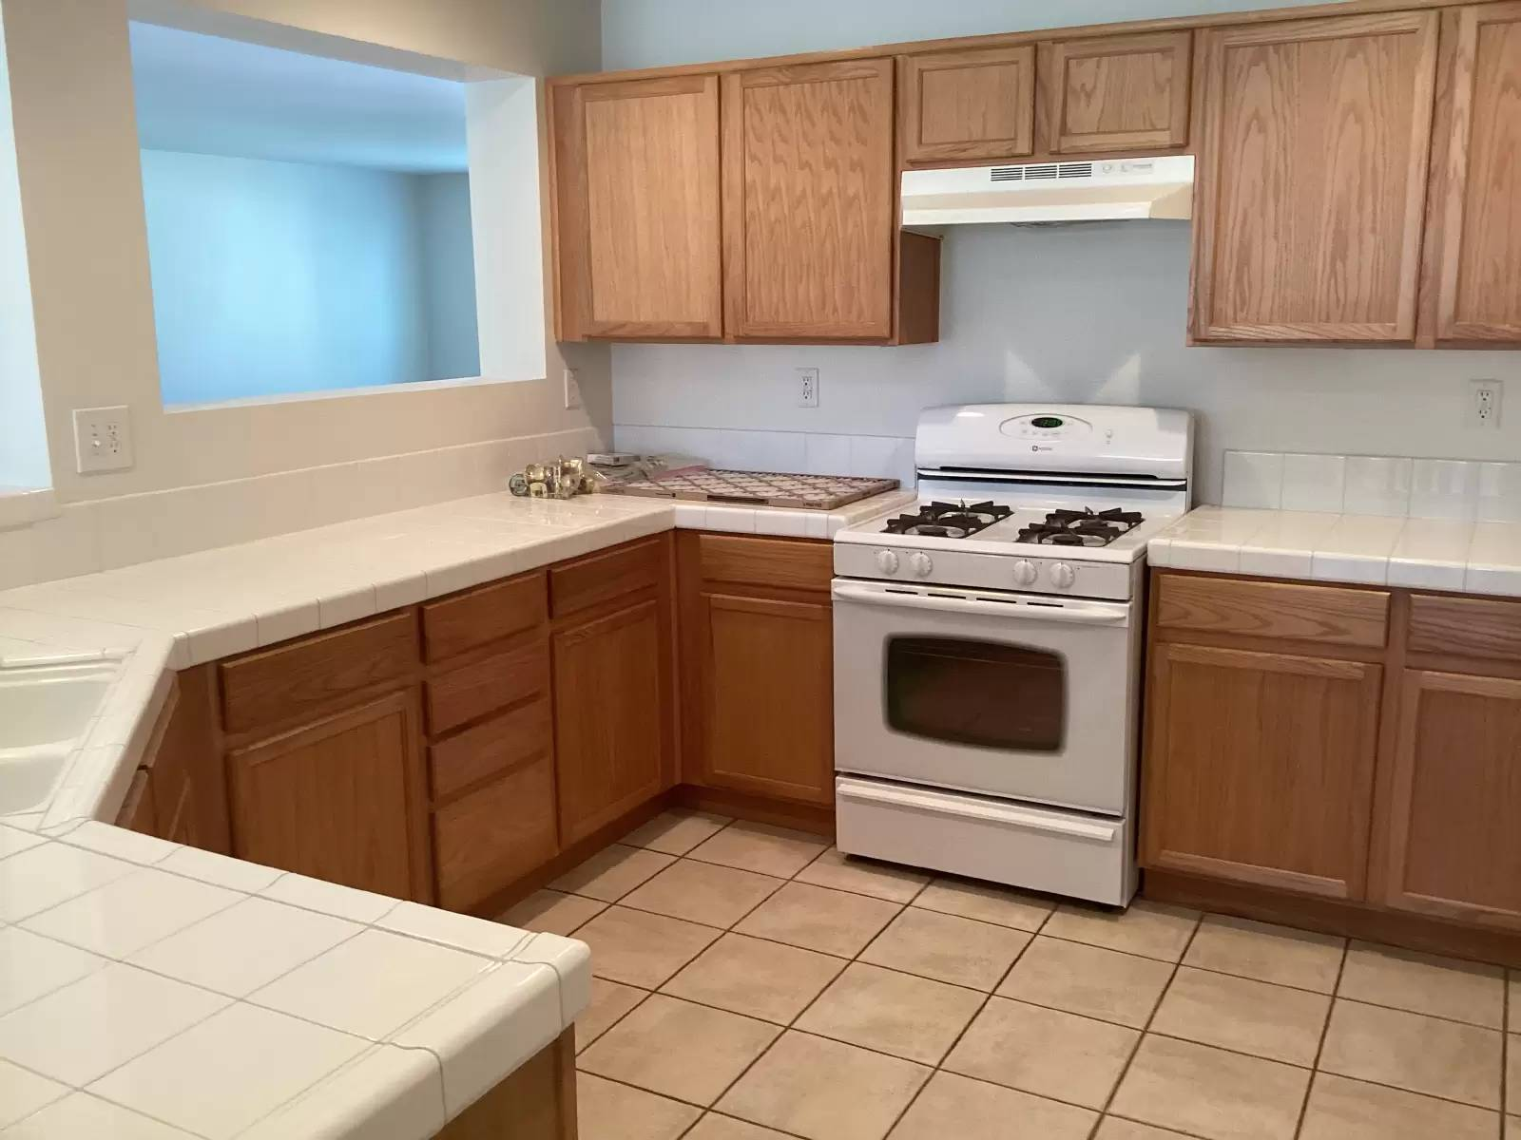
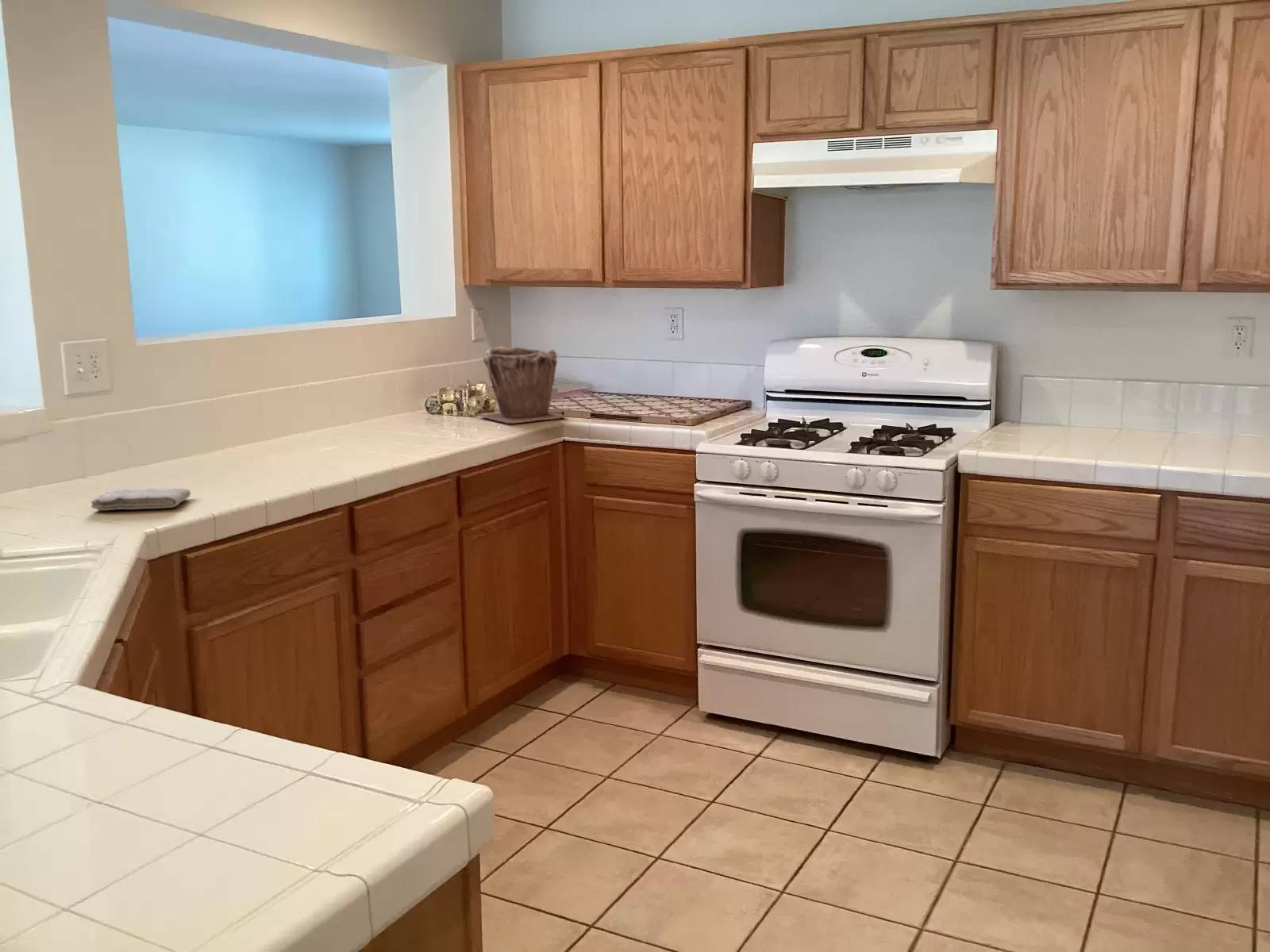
+ plant pot [477,346,567,424]
+ washcloth [90,487,191,511]
